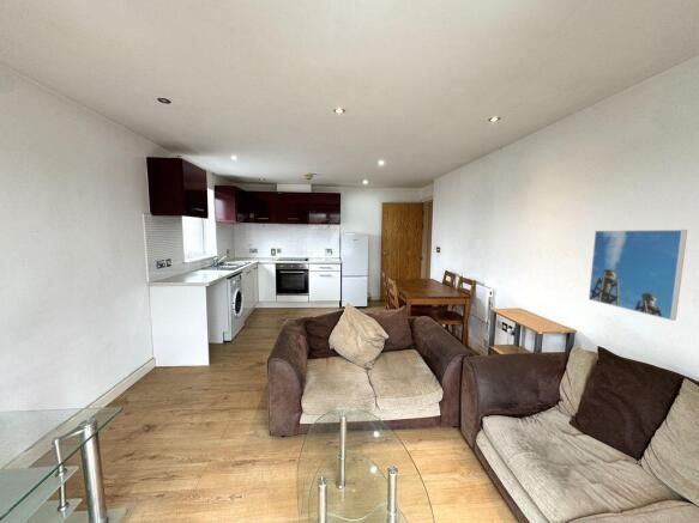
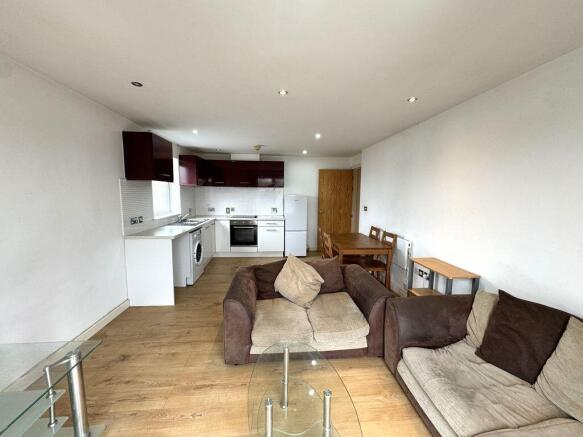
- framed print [587,229,688,322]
